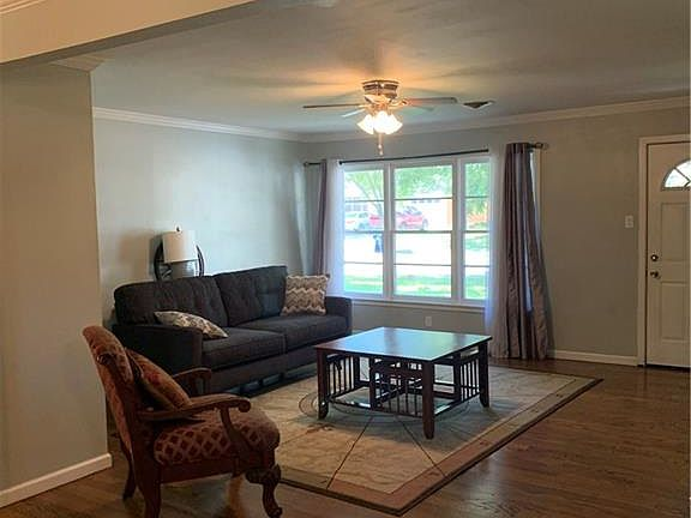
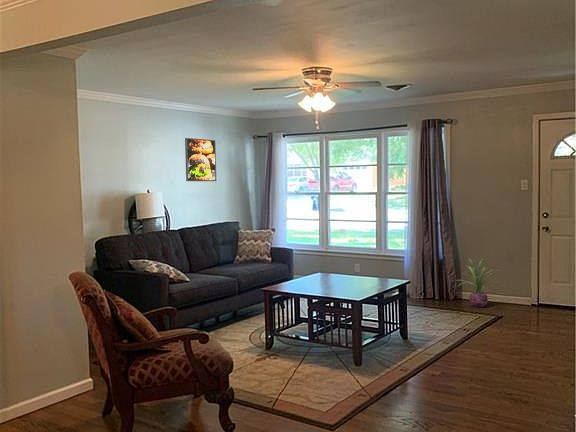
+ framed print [184,137,217,182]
+ decorative plant [454,257,504,308]
